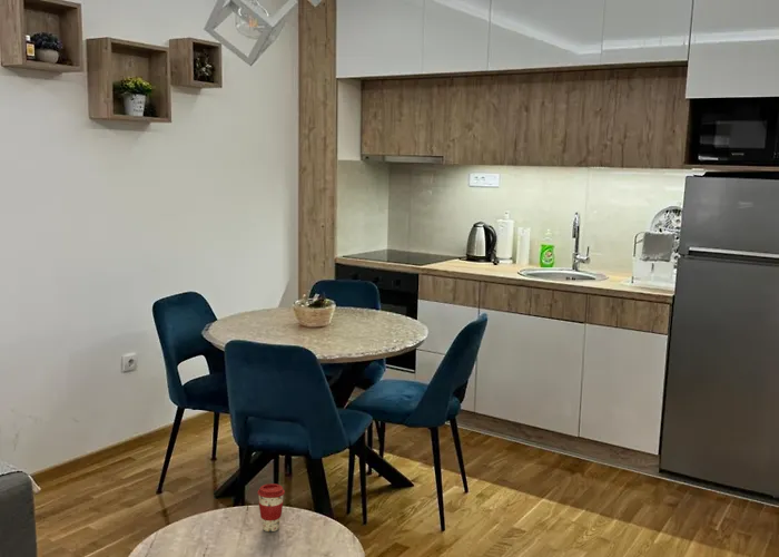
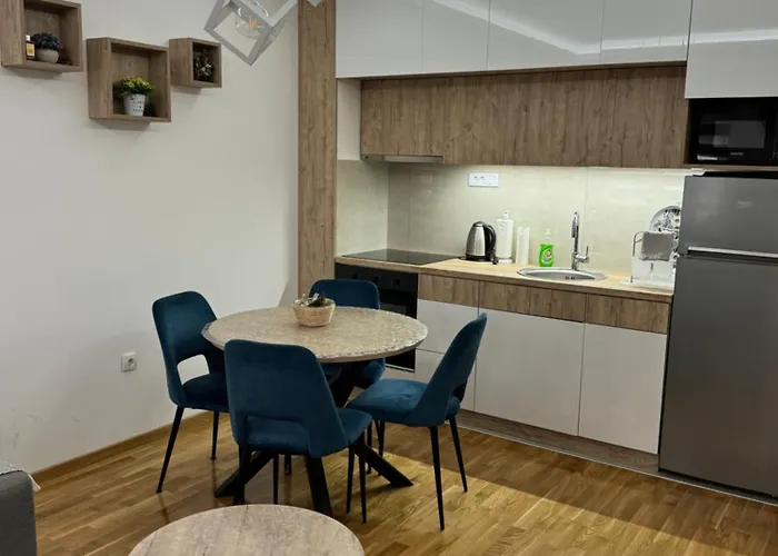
- coffee cup [256,482,286,532]
